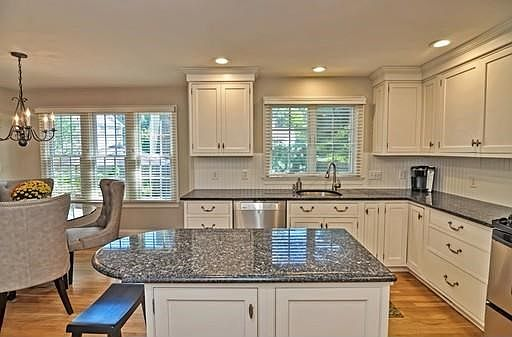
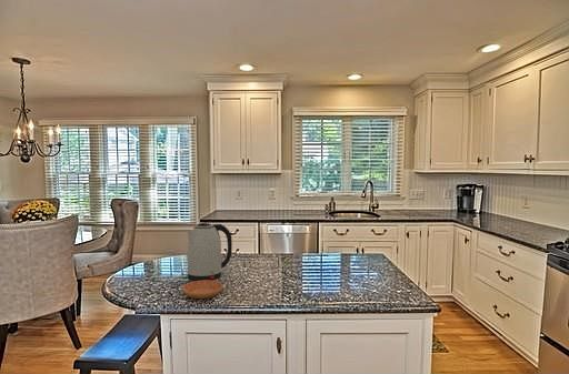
+ kettle [186,222,233,281]
+ saucer [181,280,223,300]
